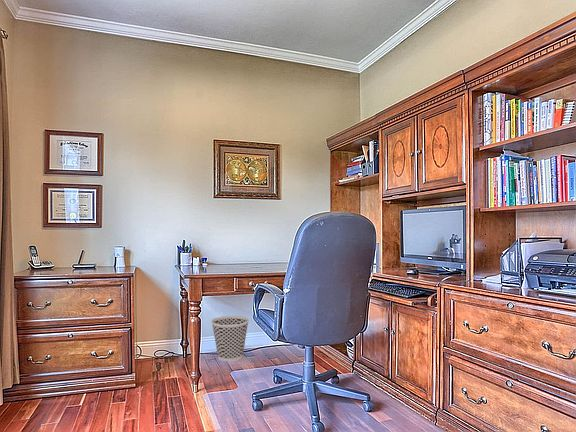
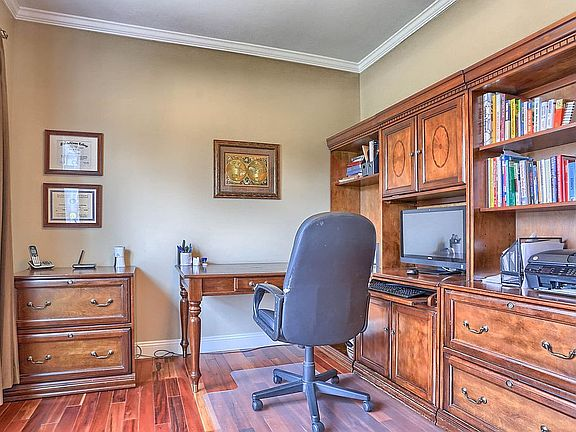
- wastebasket [210,315,250,362]
